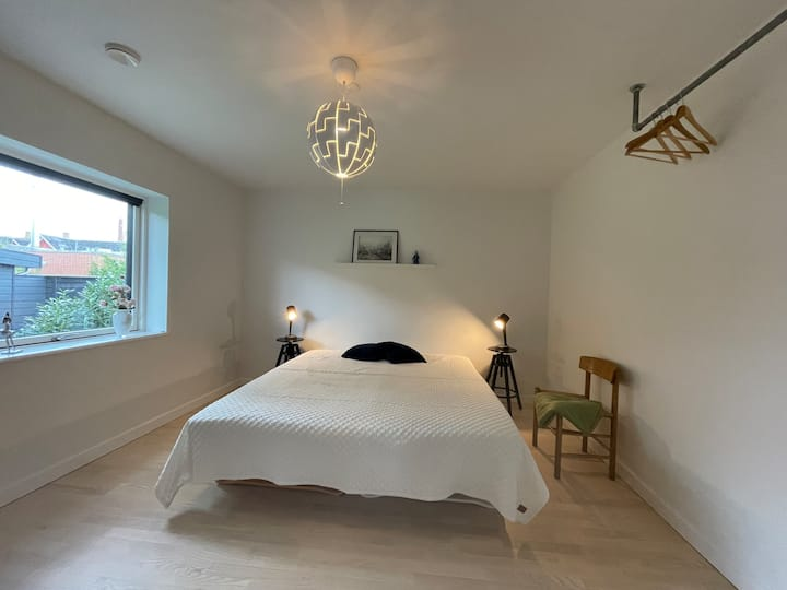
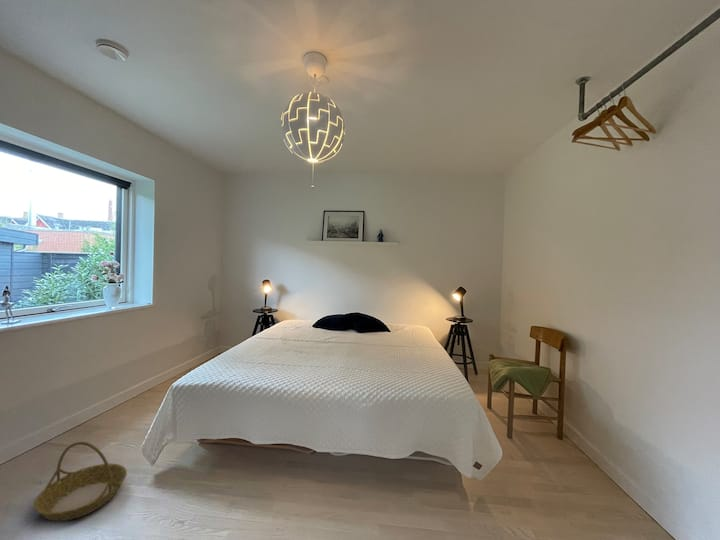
+ basket [33,441,128,522]
